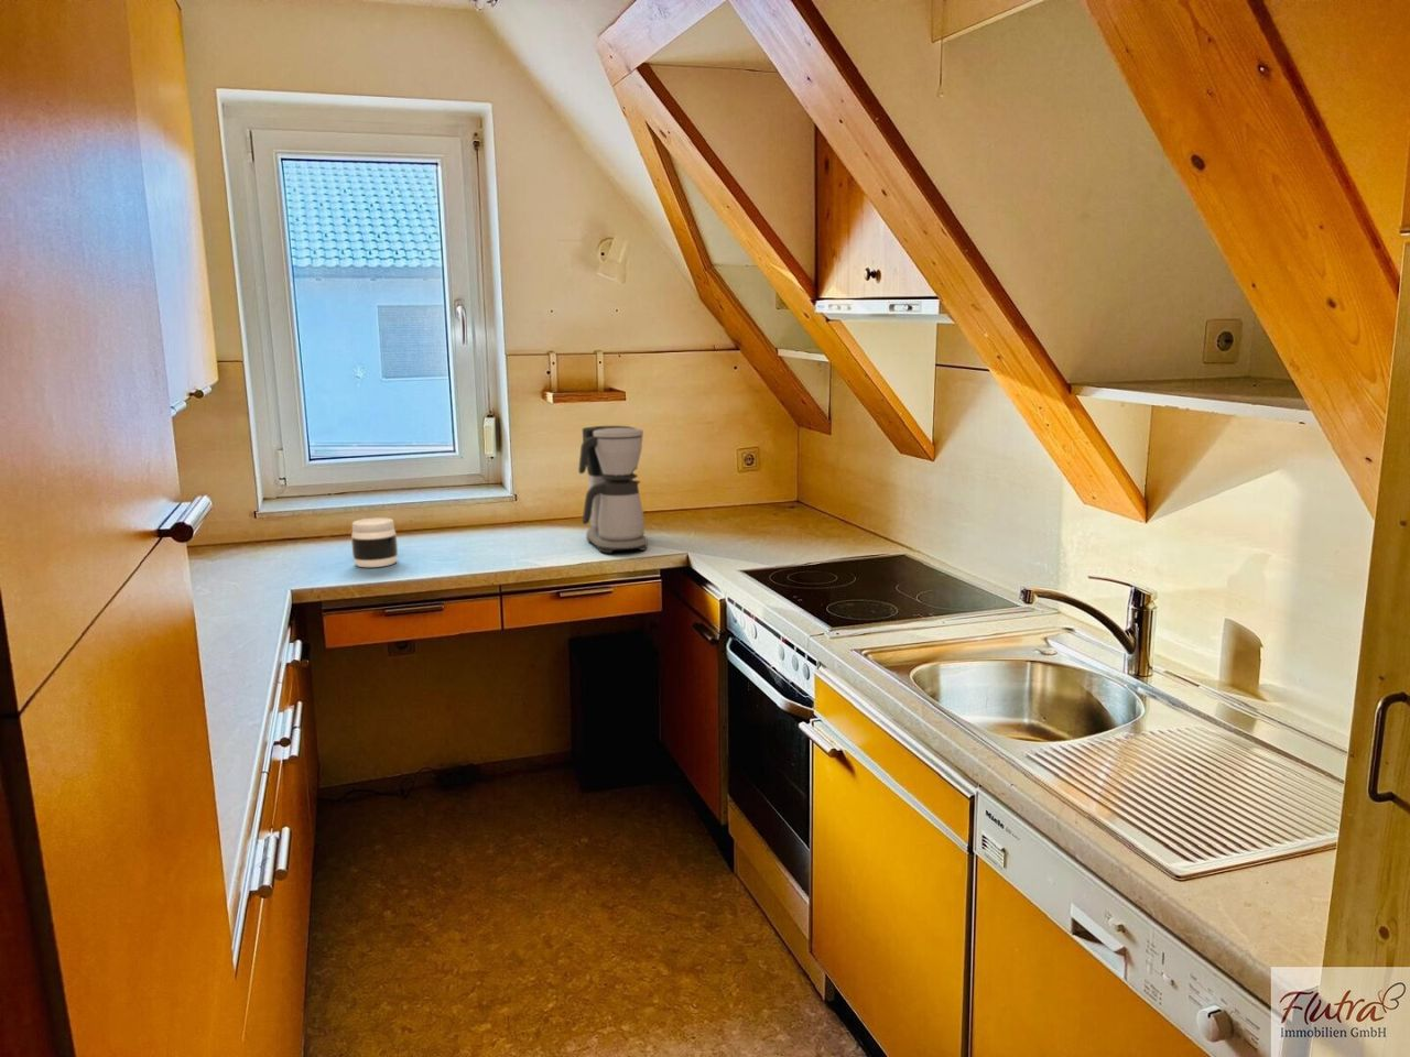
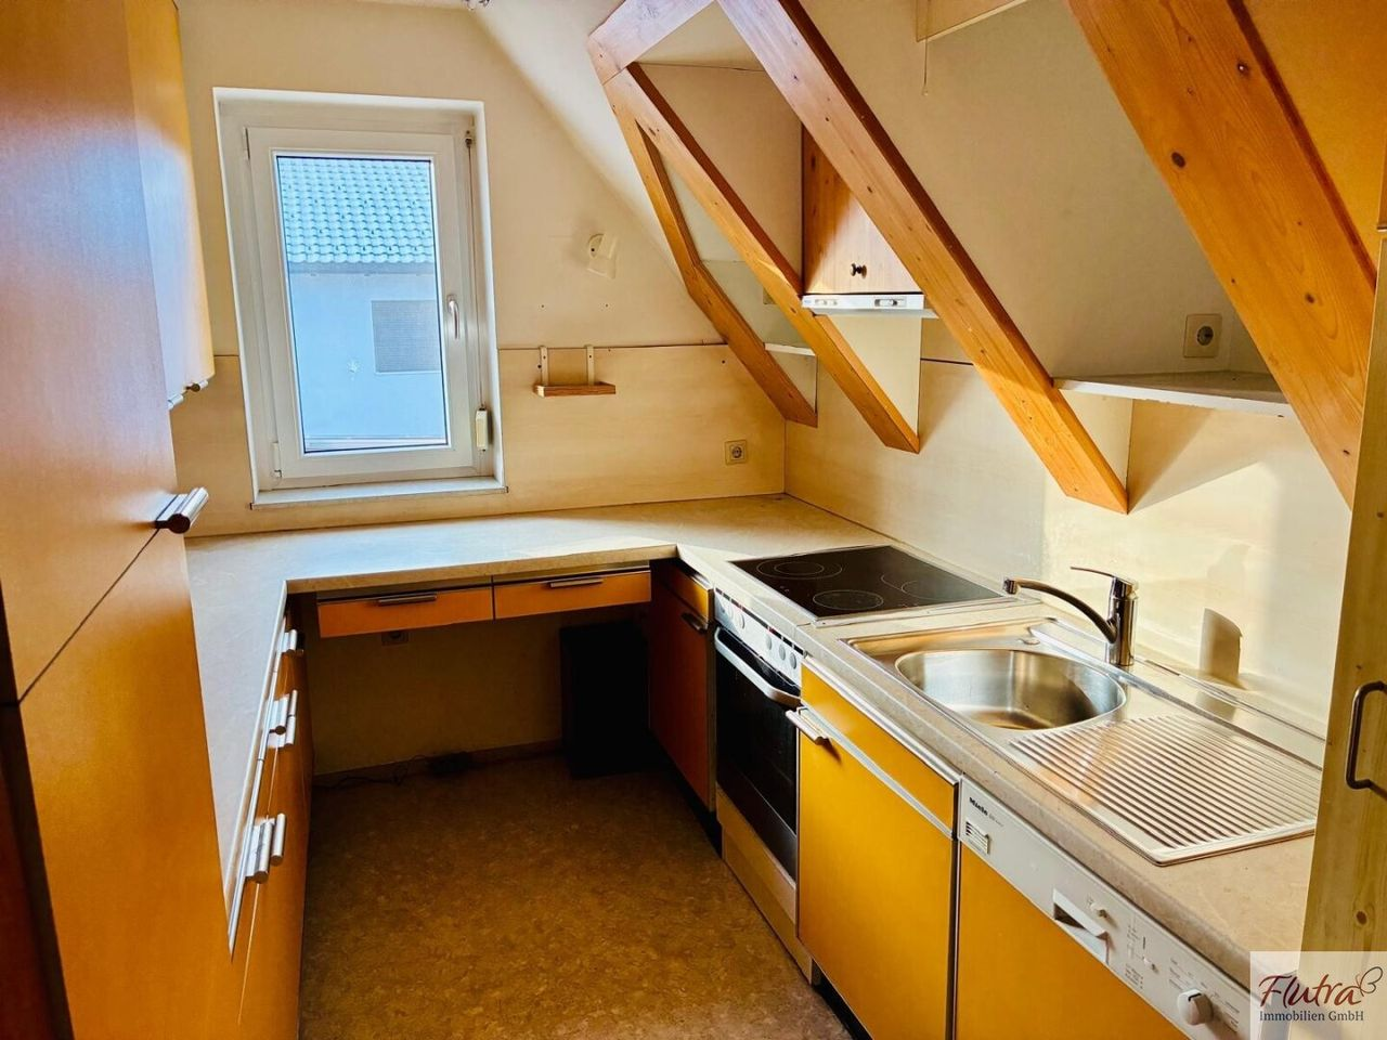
- coffee maker [577,425,648,554]
- jar [351,516,399,568]
